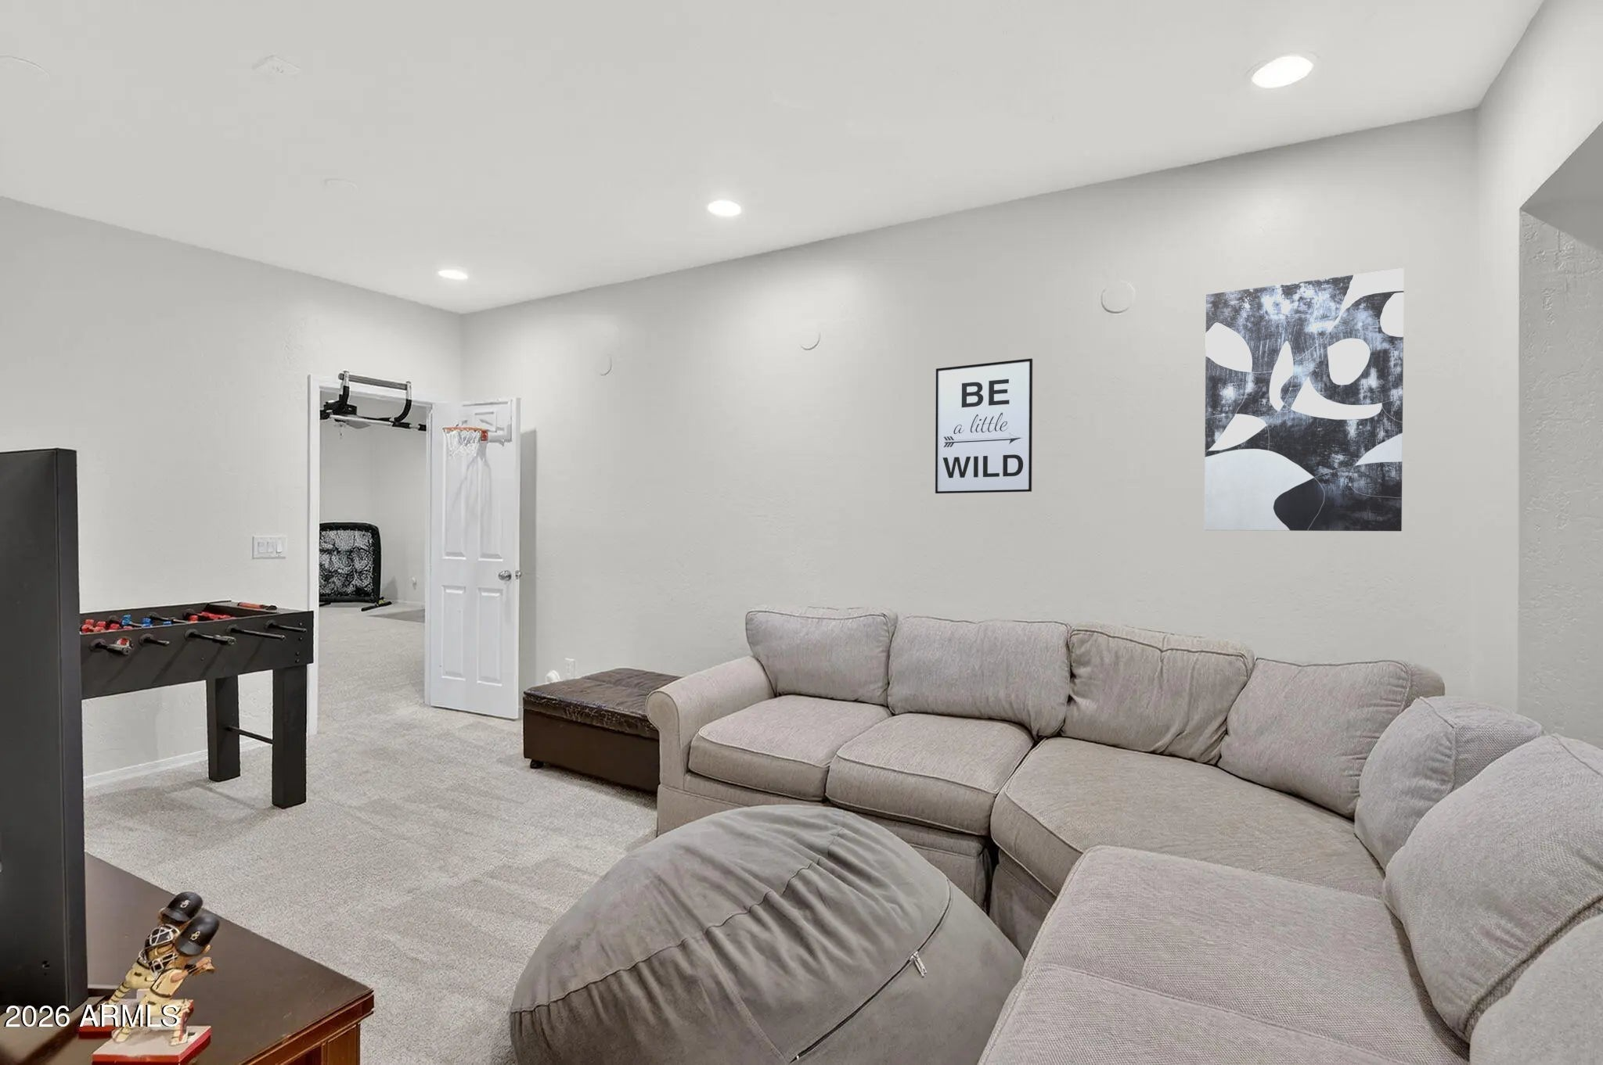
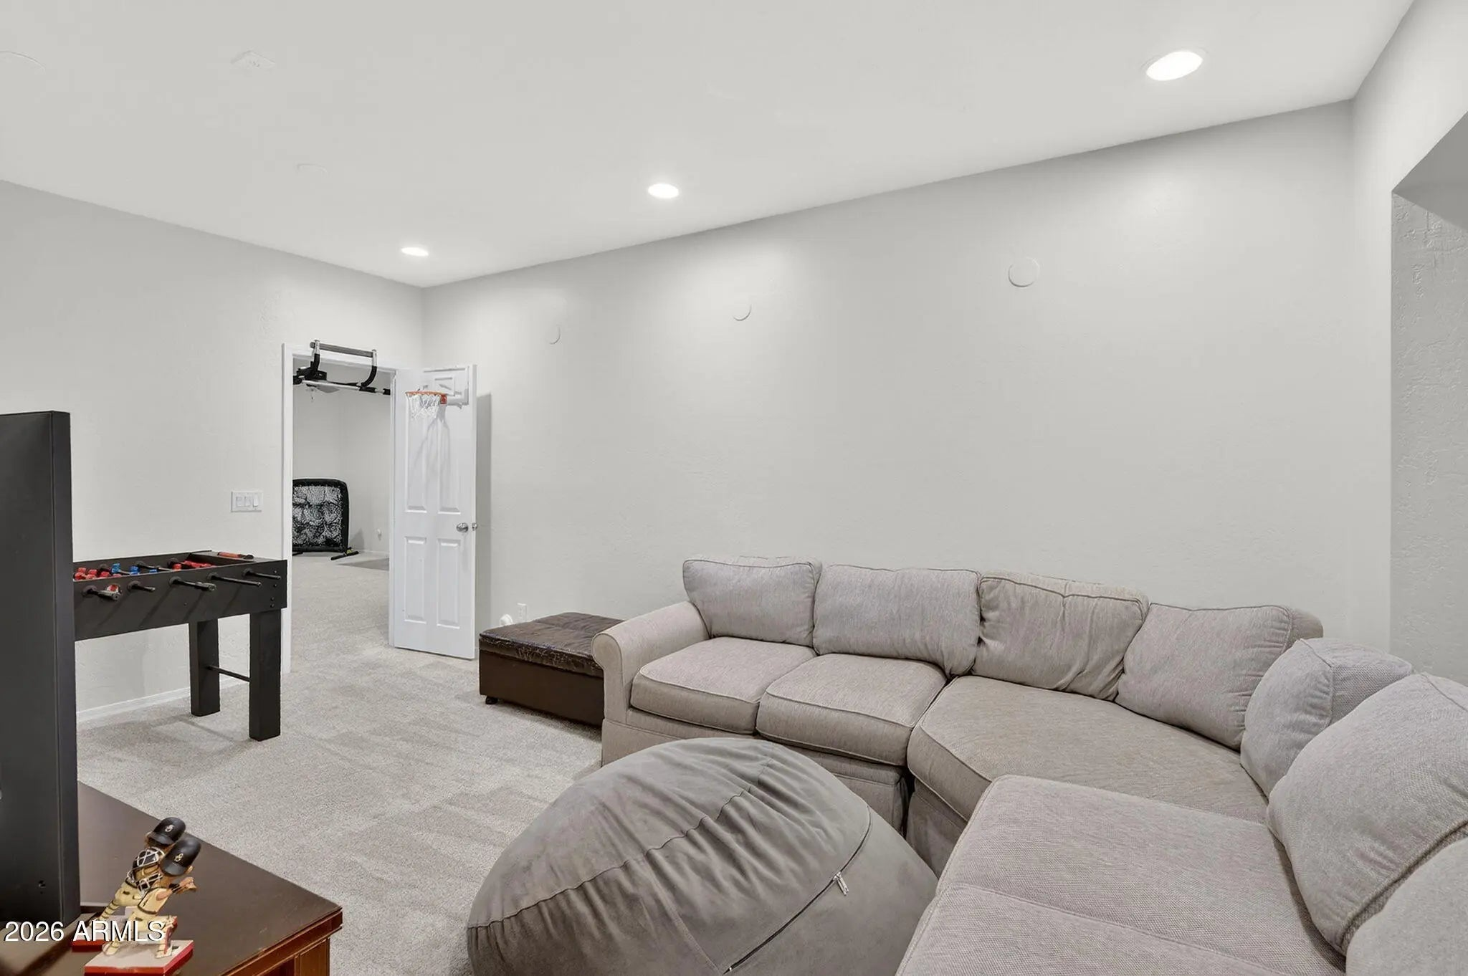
- wall art [1203,267,1404,531]
- wall art [935,358,1033,494]
